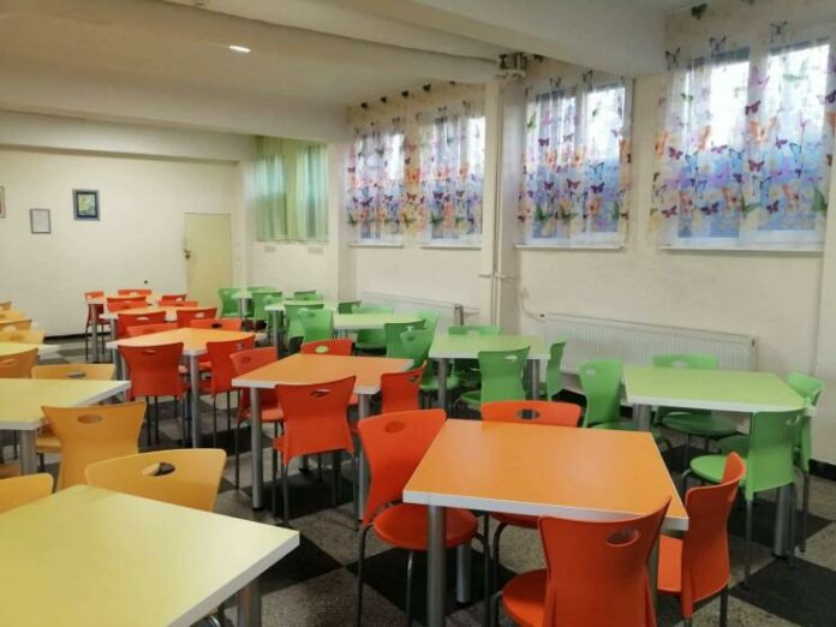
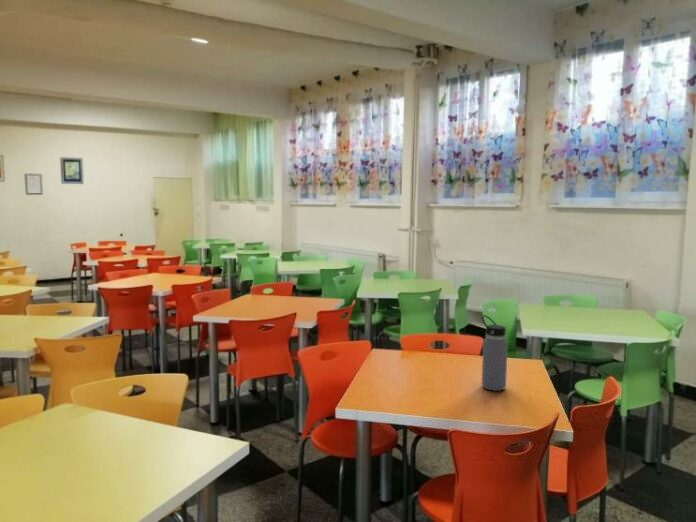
+ water bottle [481,314,509,392]
